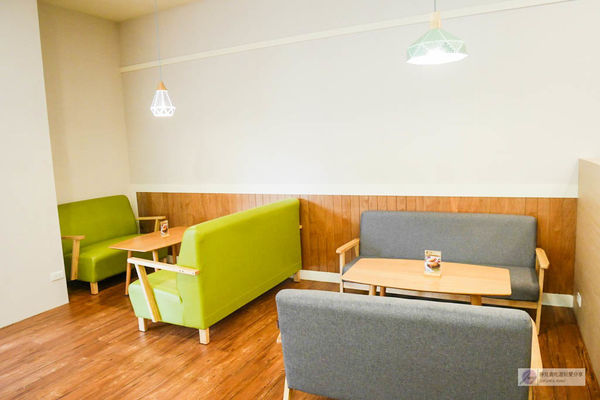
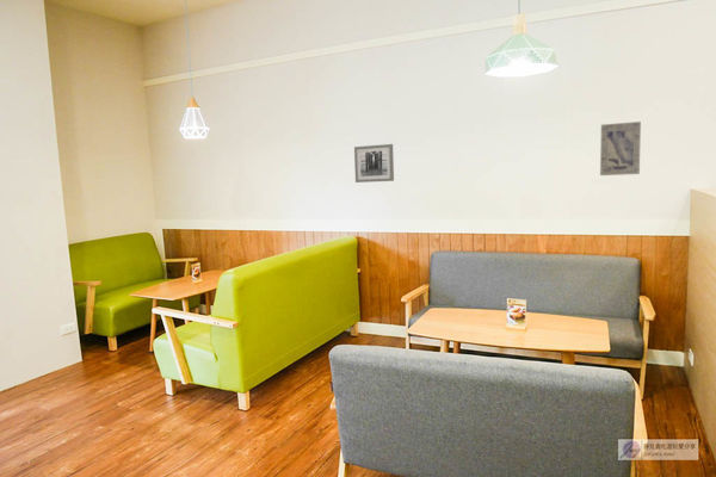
+ wall art [353,143,395,184]
+ wall art [599,120,642,176]
